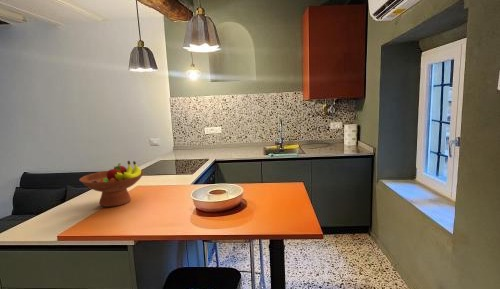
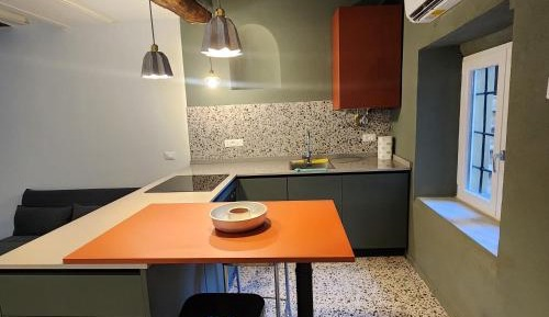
- fruit bowl [78,160,145,208]
